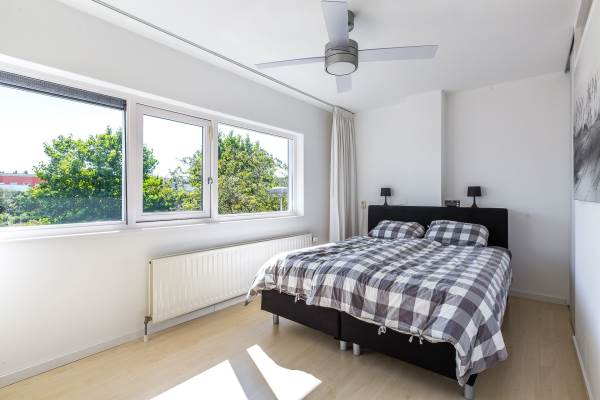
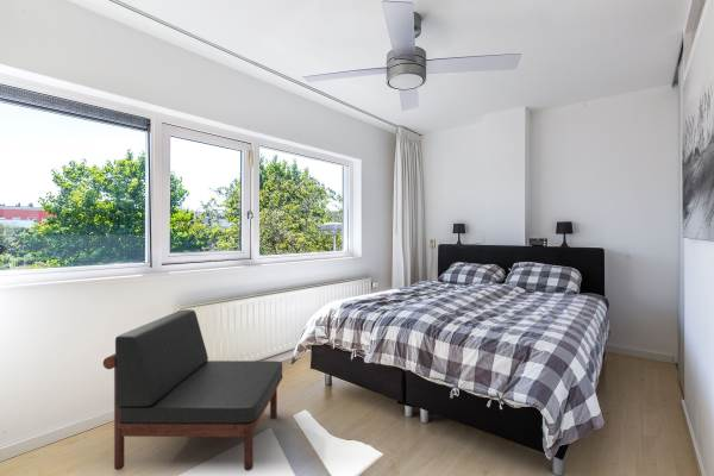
+ armchair [102,308,283,472]
